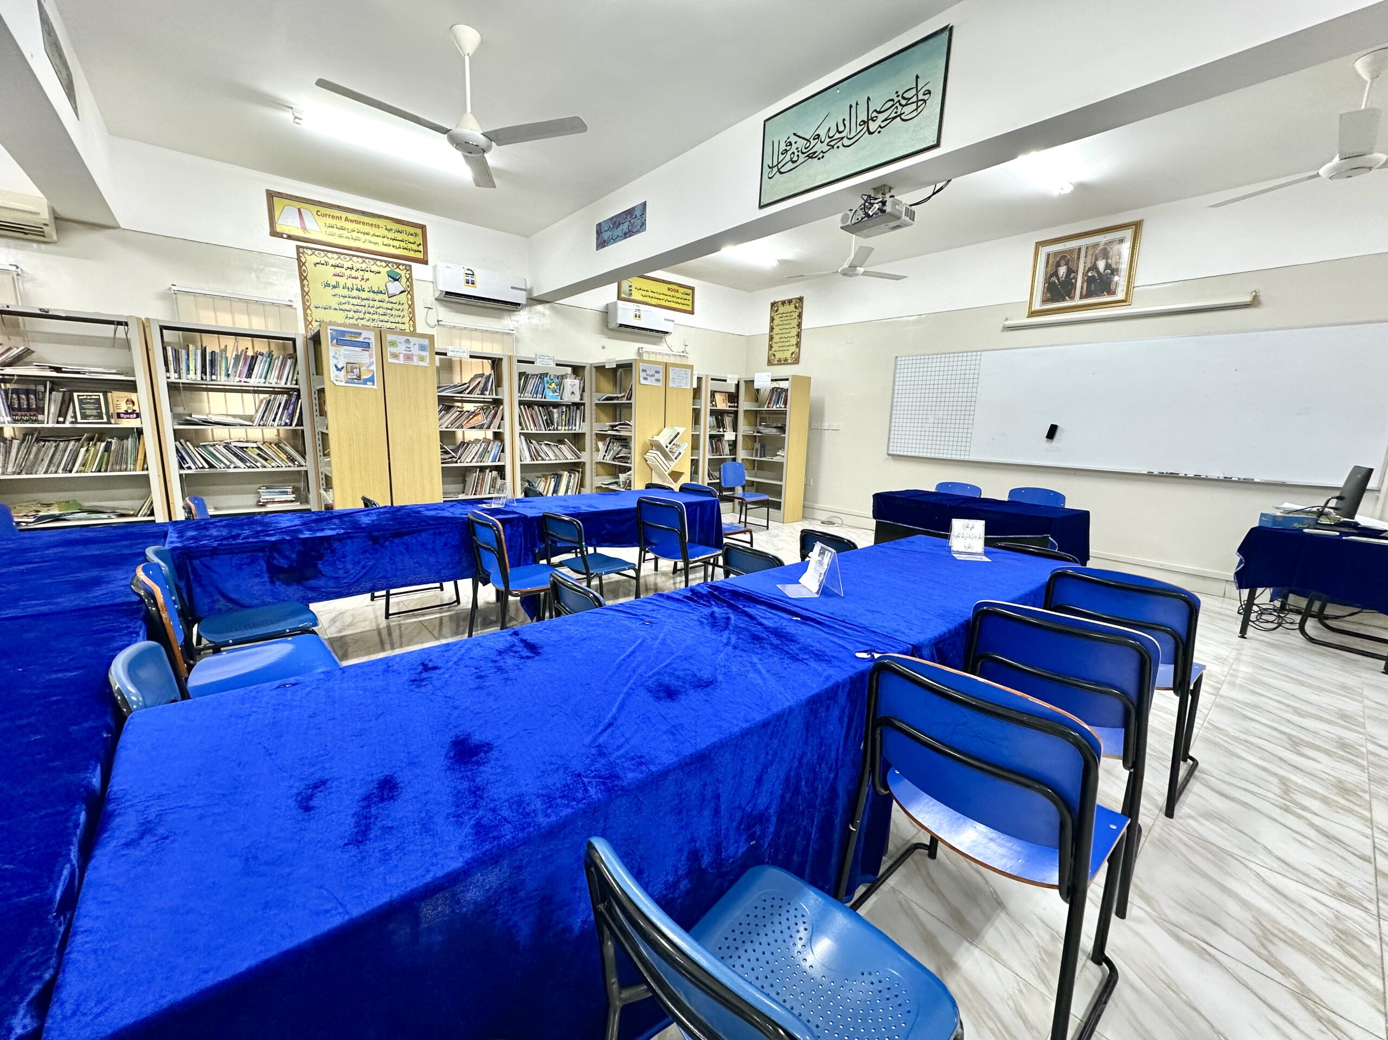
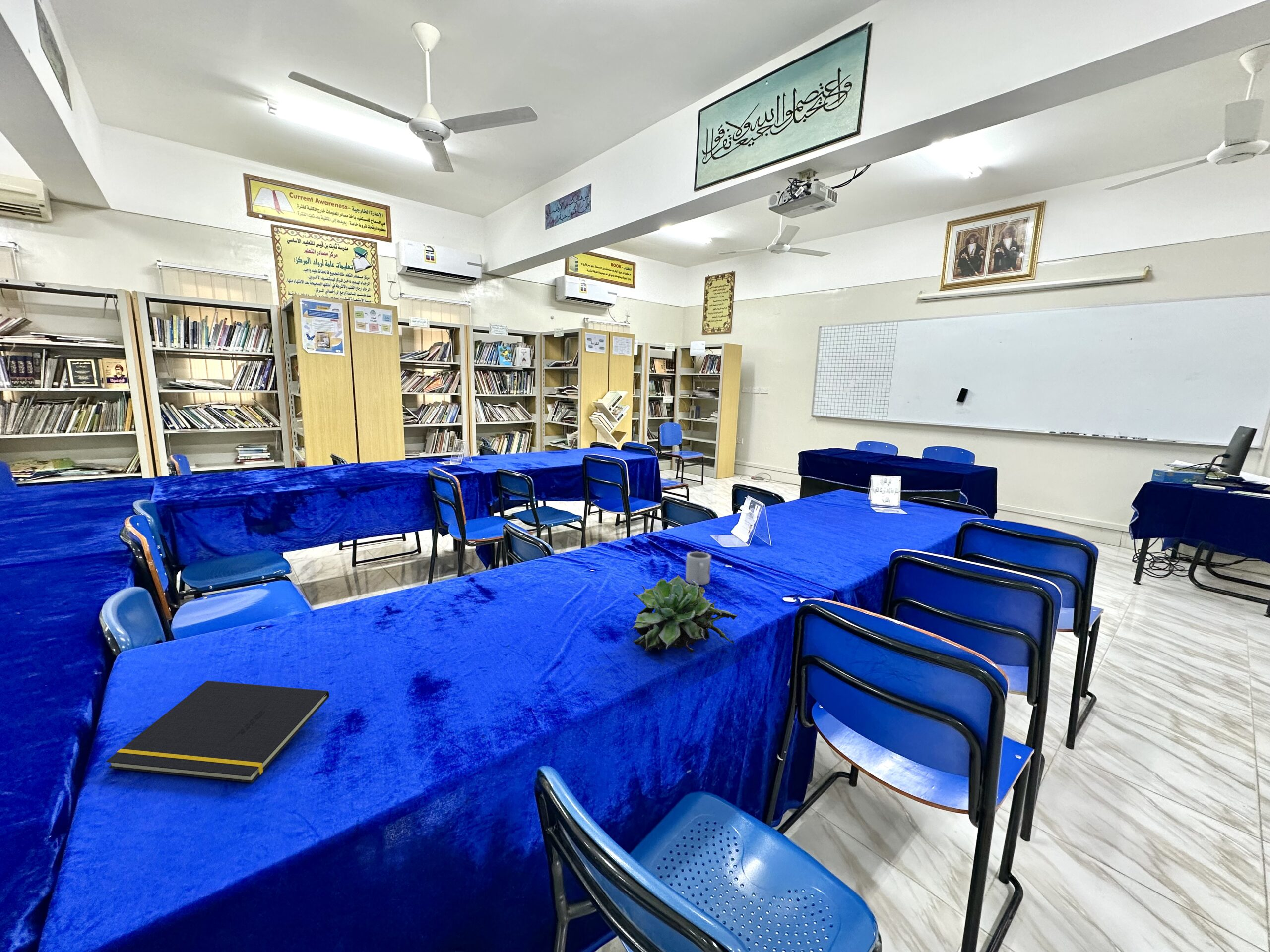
+ cup [685,551,711,586]
+ succulent plant [630,574,738,653]
+ notepad [106,680,330,783]
